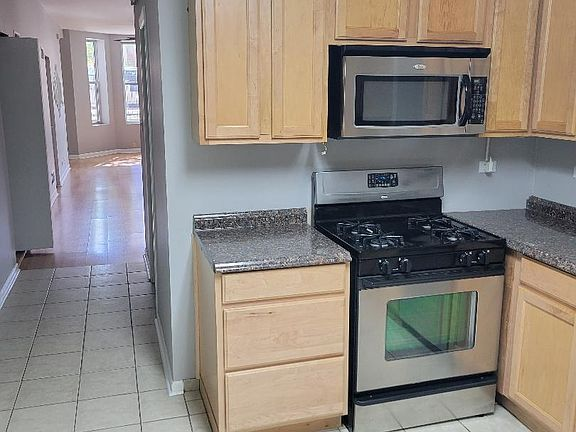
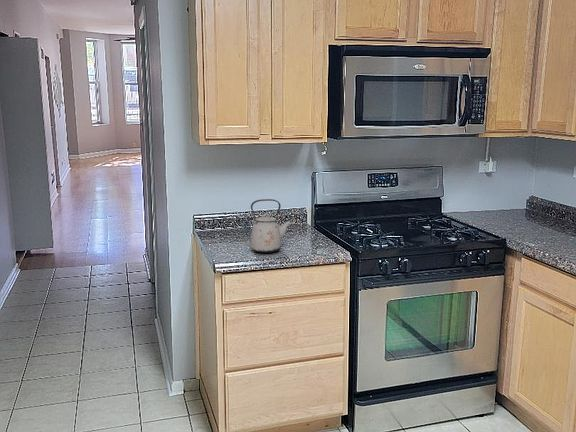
+ kettle [250,198,293,254]
